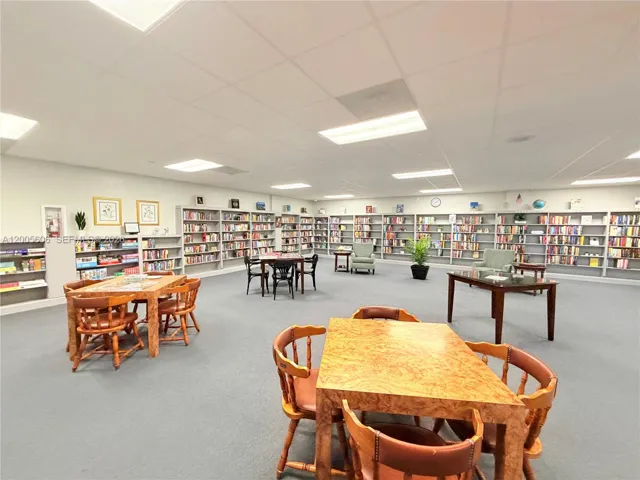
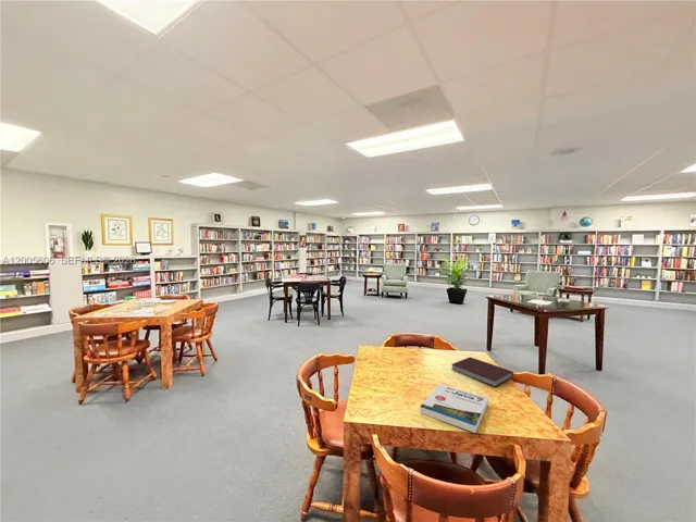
+ notebook [450,356,514,388]
+ book [419,383,489,434]
